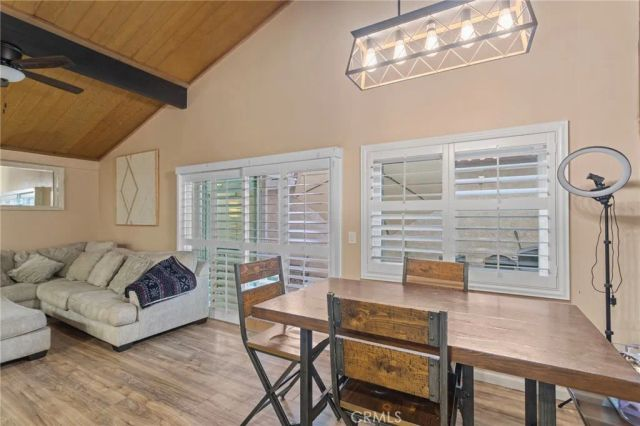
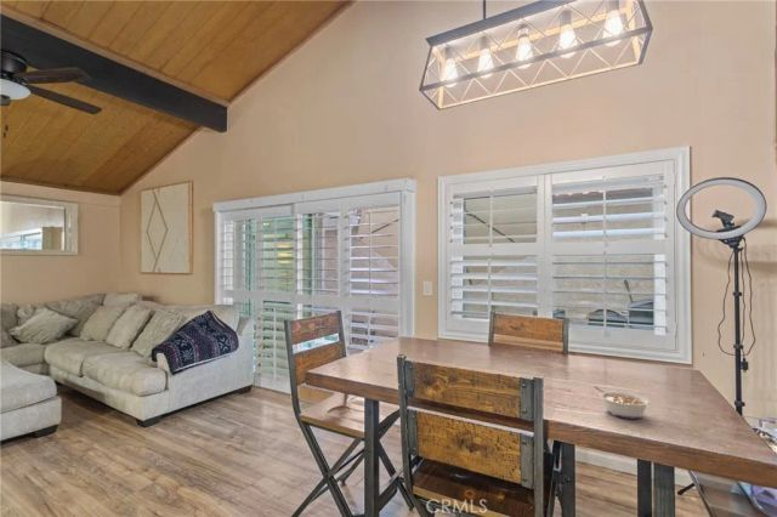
+ legume [592,385,652,420]
